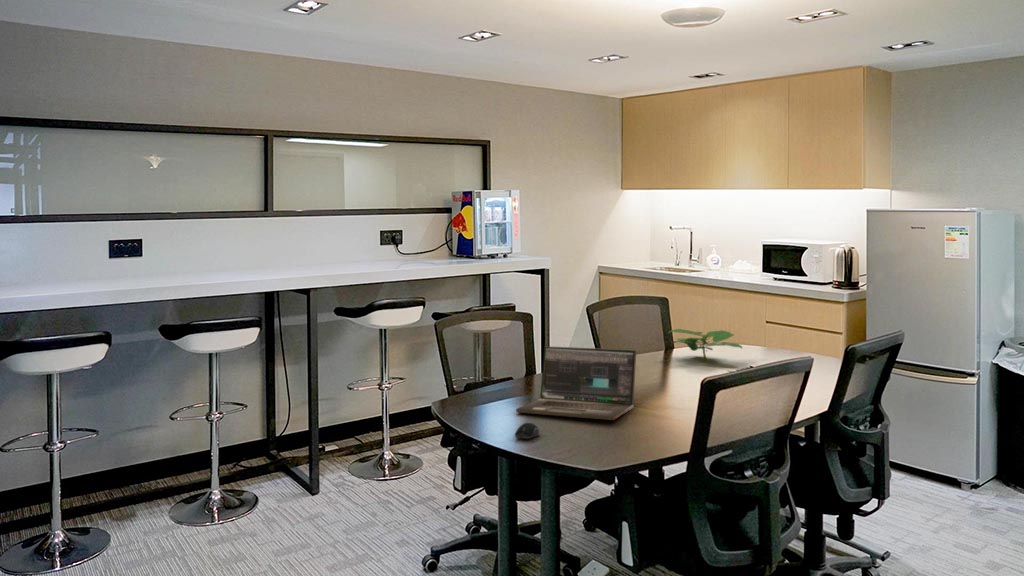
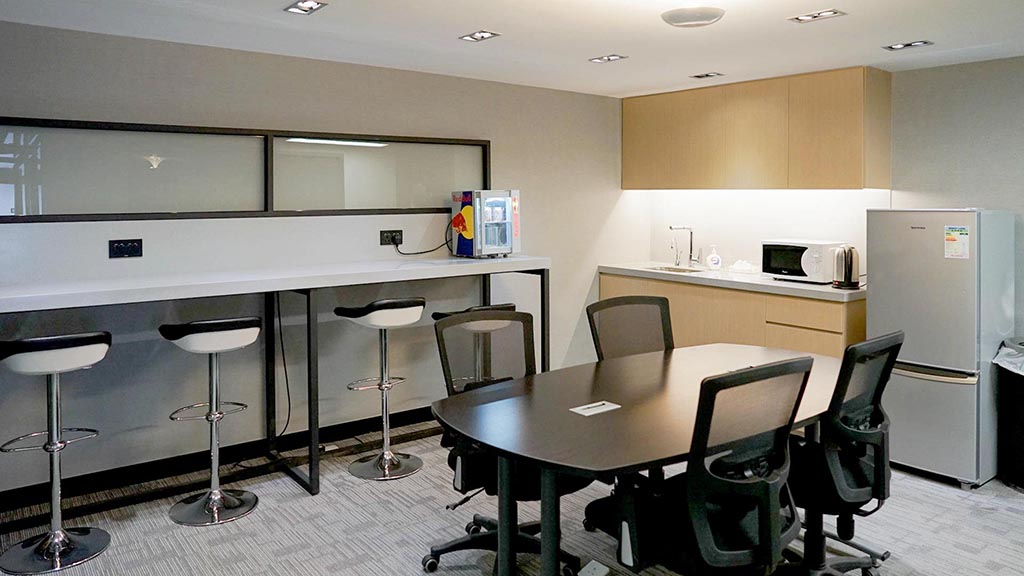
- laptop [515,345,637,421]
- computer mouse [514,422,540,440]
- plant [667,328,744,364]
